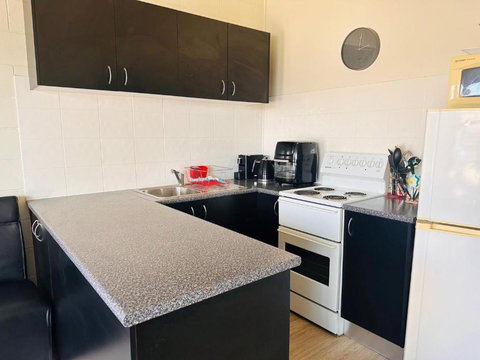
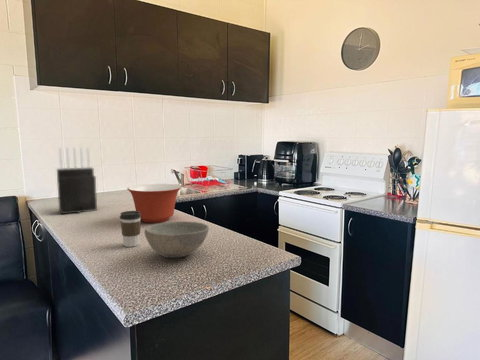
+ coffee cup [119,210,142,248]
+ bowl [143,221,210,259]
+ mixing bowl [127,183,182,224]
+ knife block [56,146,98,215]
